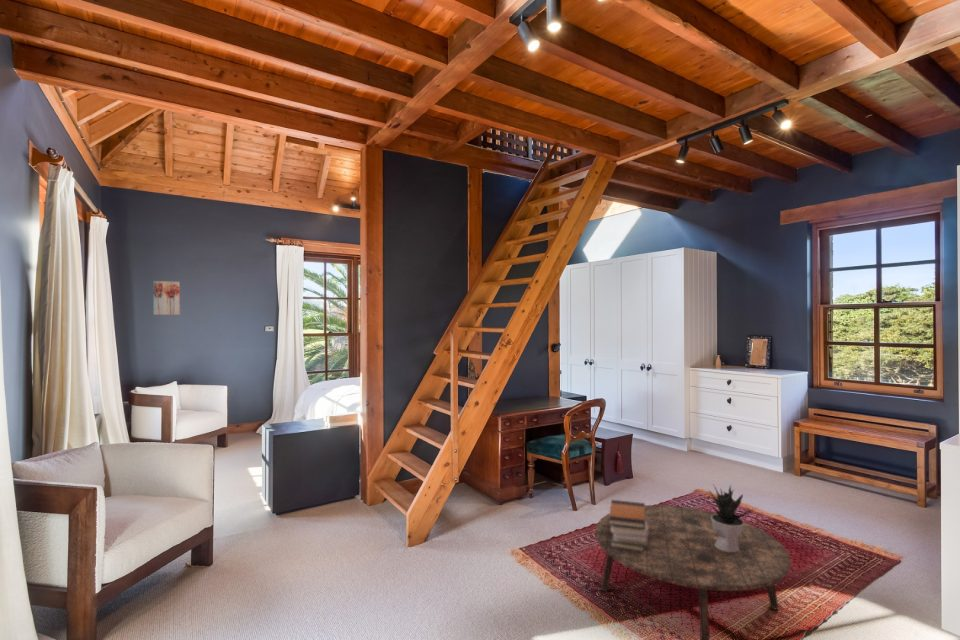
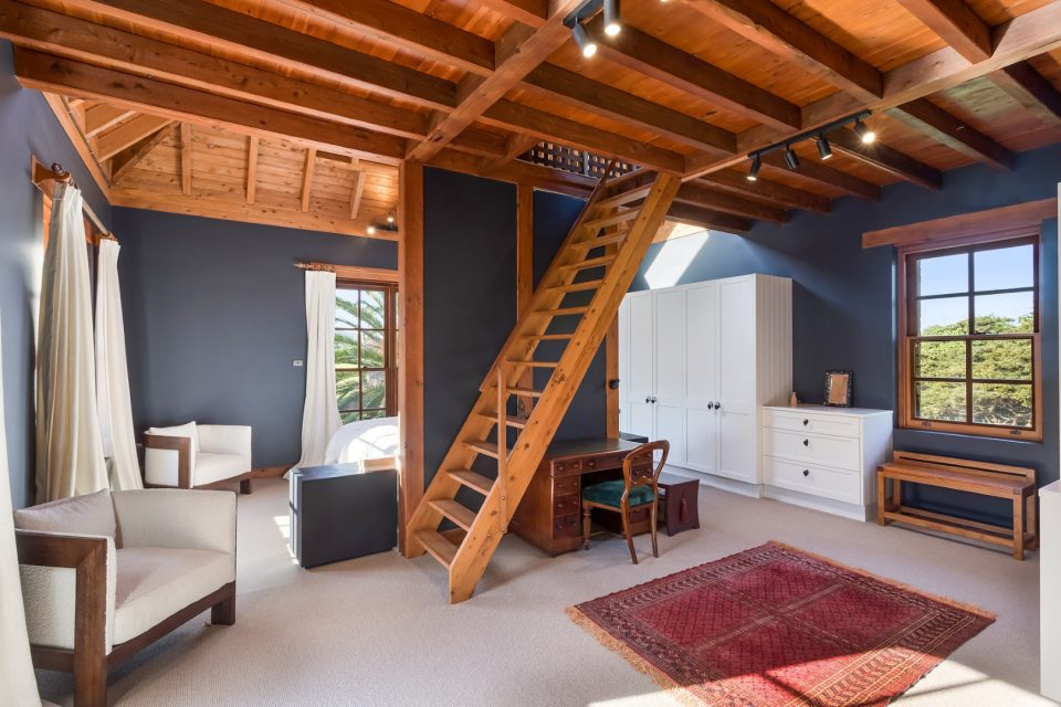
- potted plant [708,483,756,552]
- coffee table [594,504,792,640]
- wall art [152,280,181,316]
- book stack [608,499,648,552]
